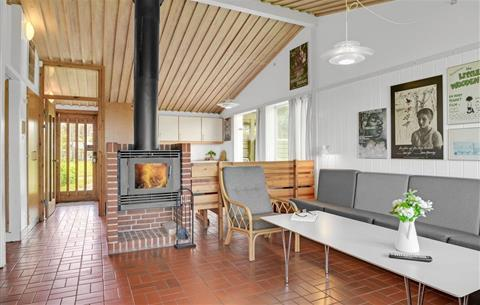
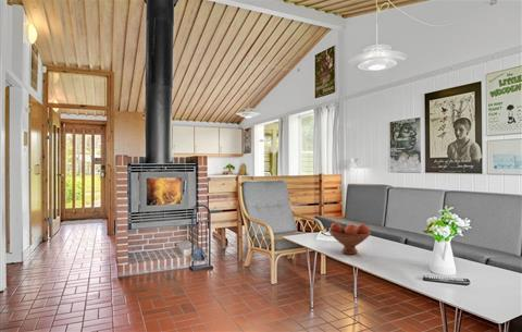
+ fruit bowl [327,222,372,256]
